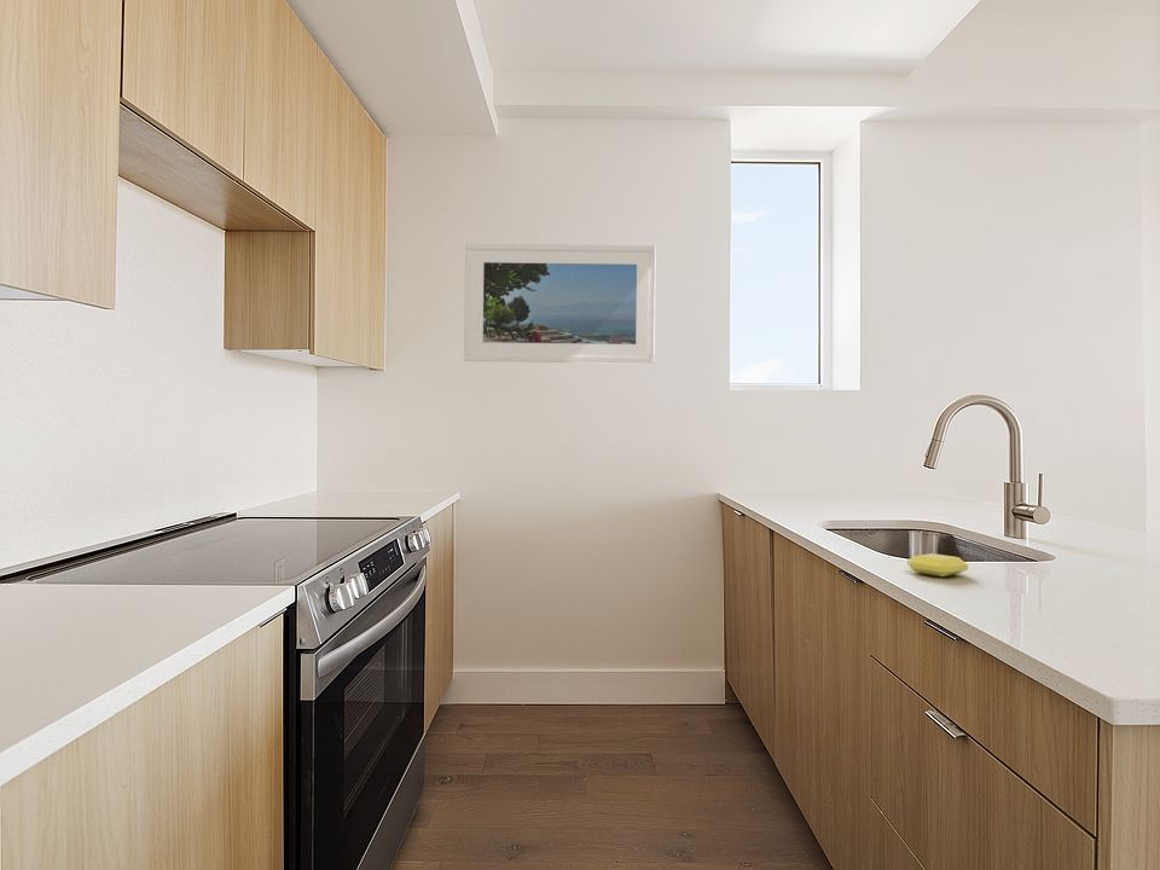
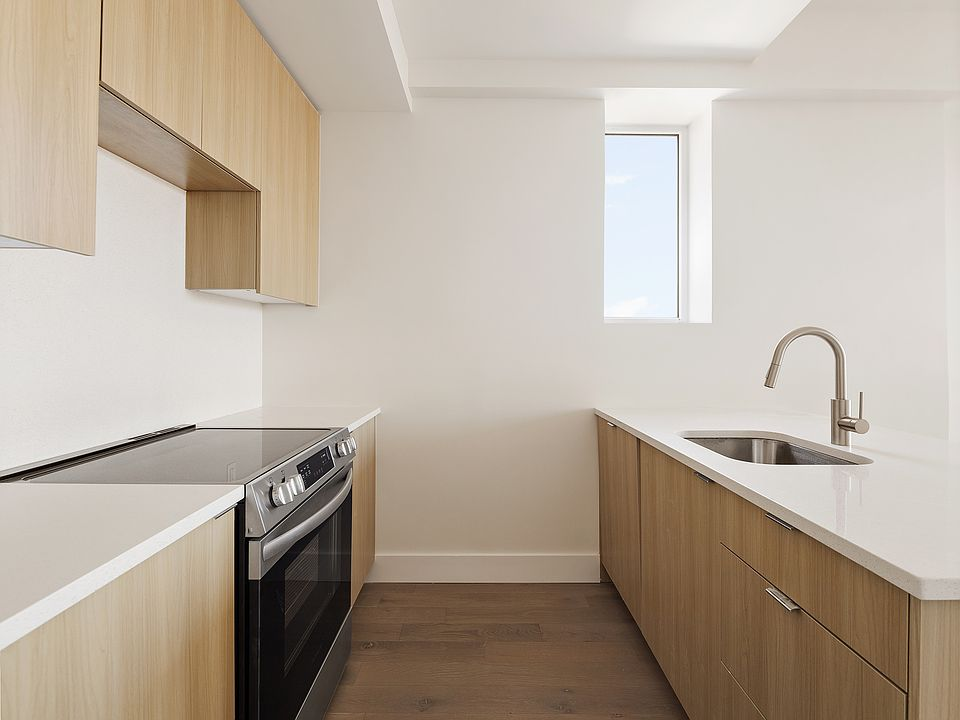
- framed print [463,242,657,365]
- soap bar [906,552,969,578]
